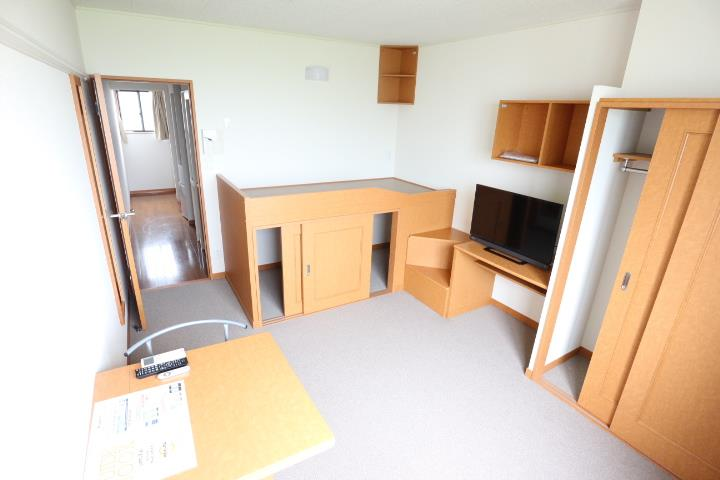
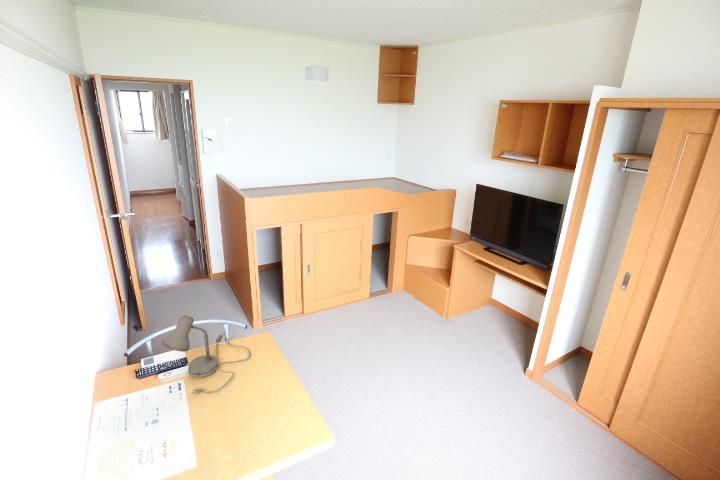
+ desk lamp [161,314,251,395]
